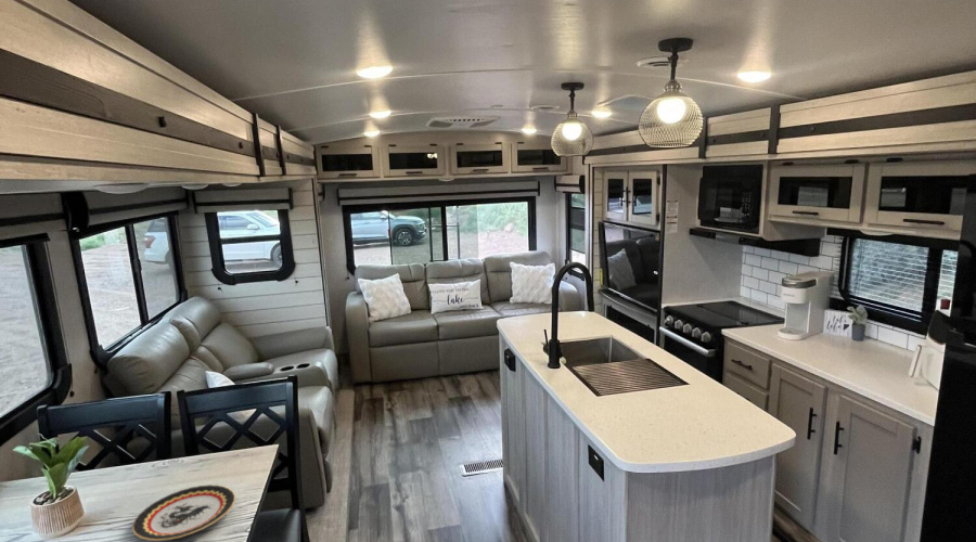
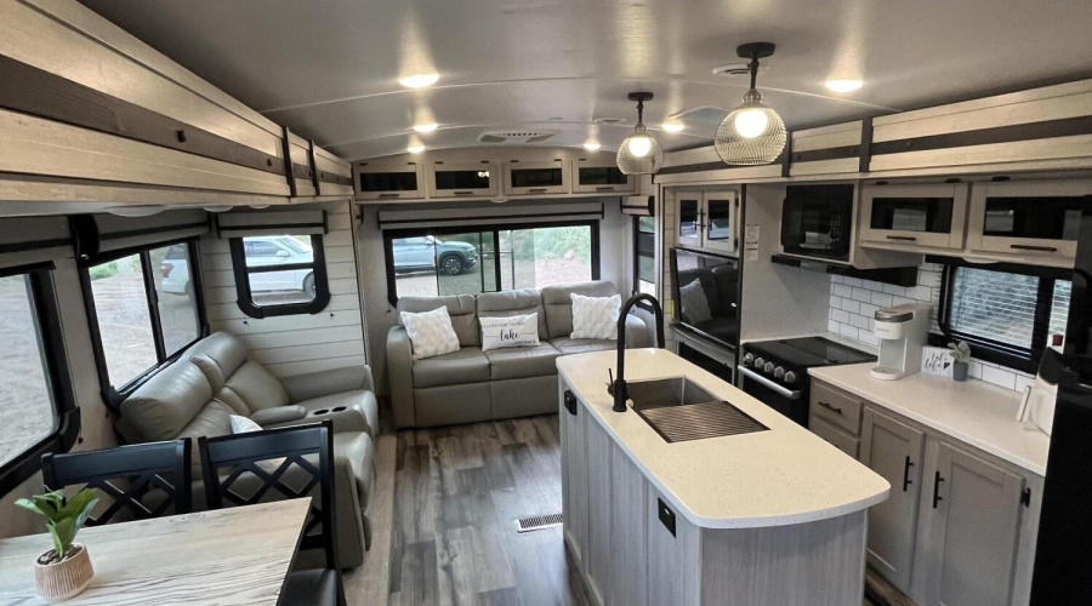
- plate [131,483,236,542]
